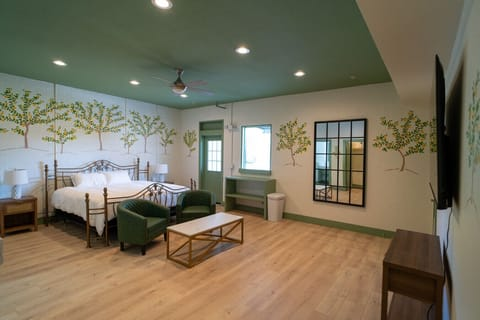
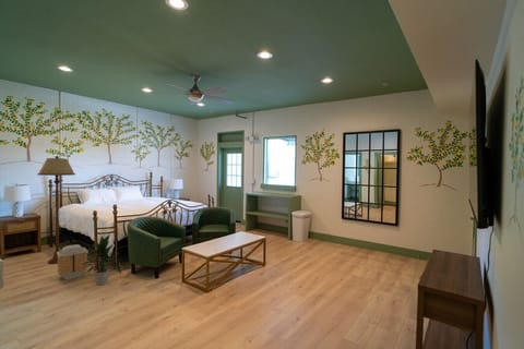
+ air purifier [56,243,90,280]
+ indoor plant [81,232,122,286]
+ floor lamp [36,155,76,265]
